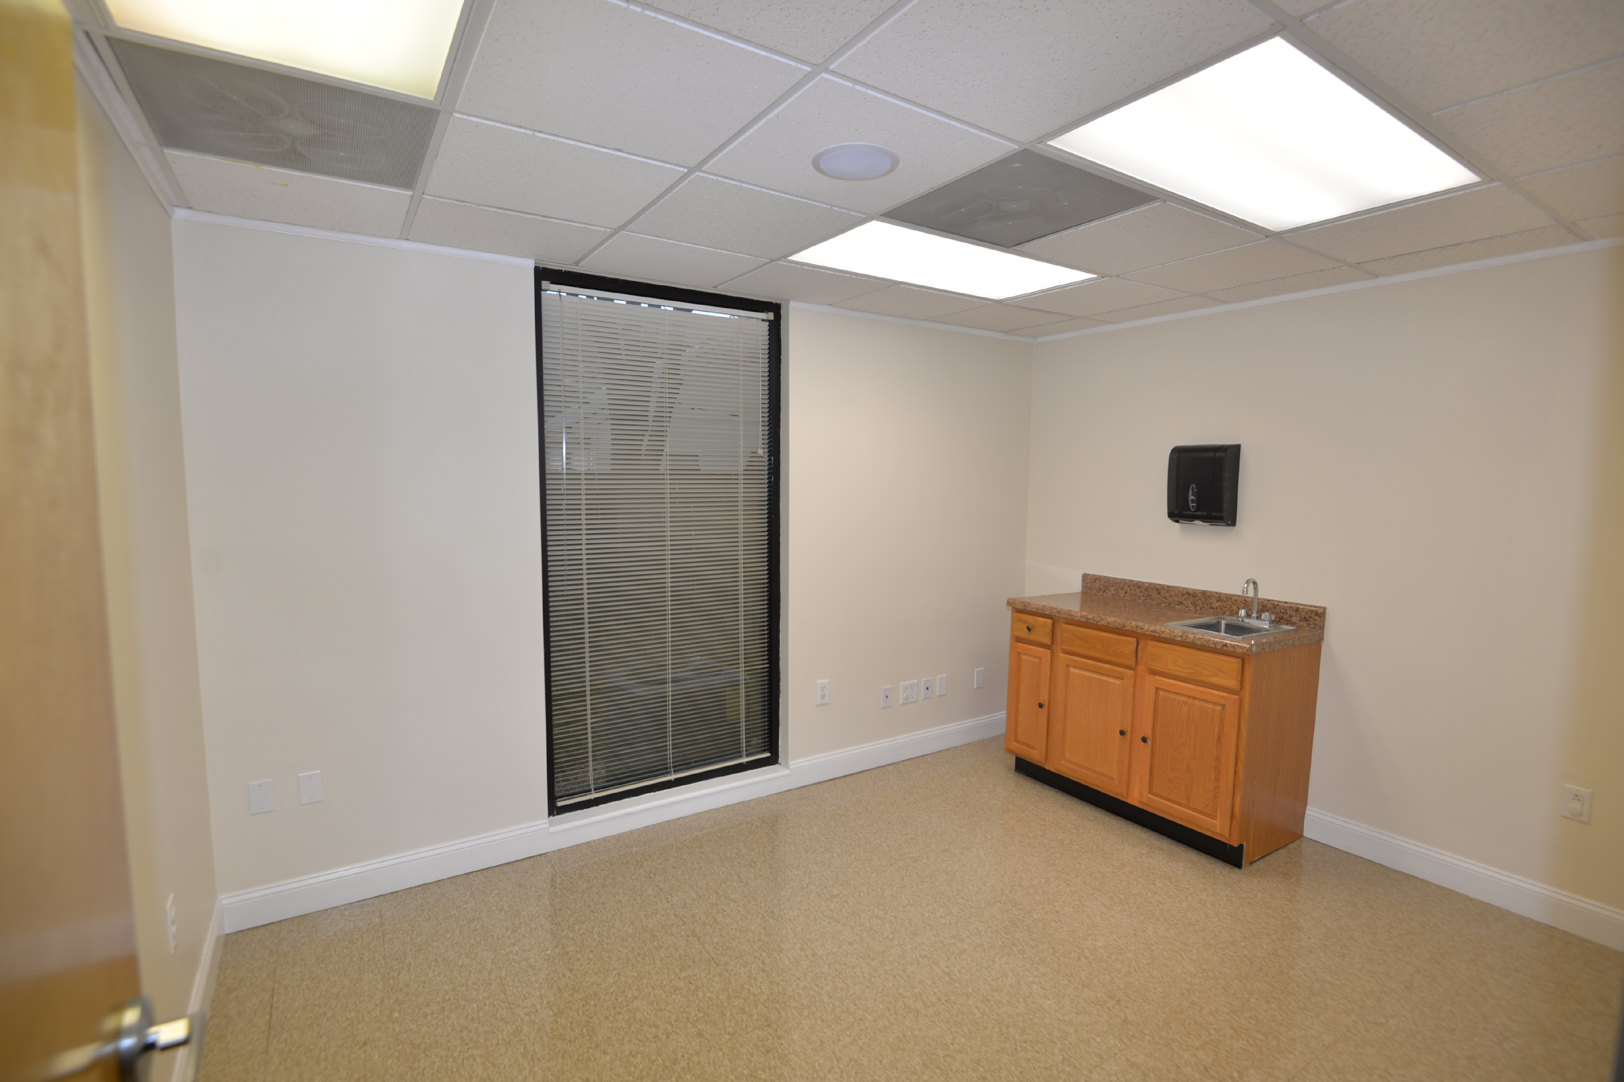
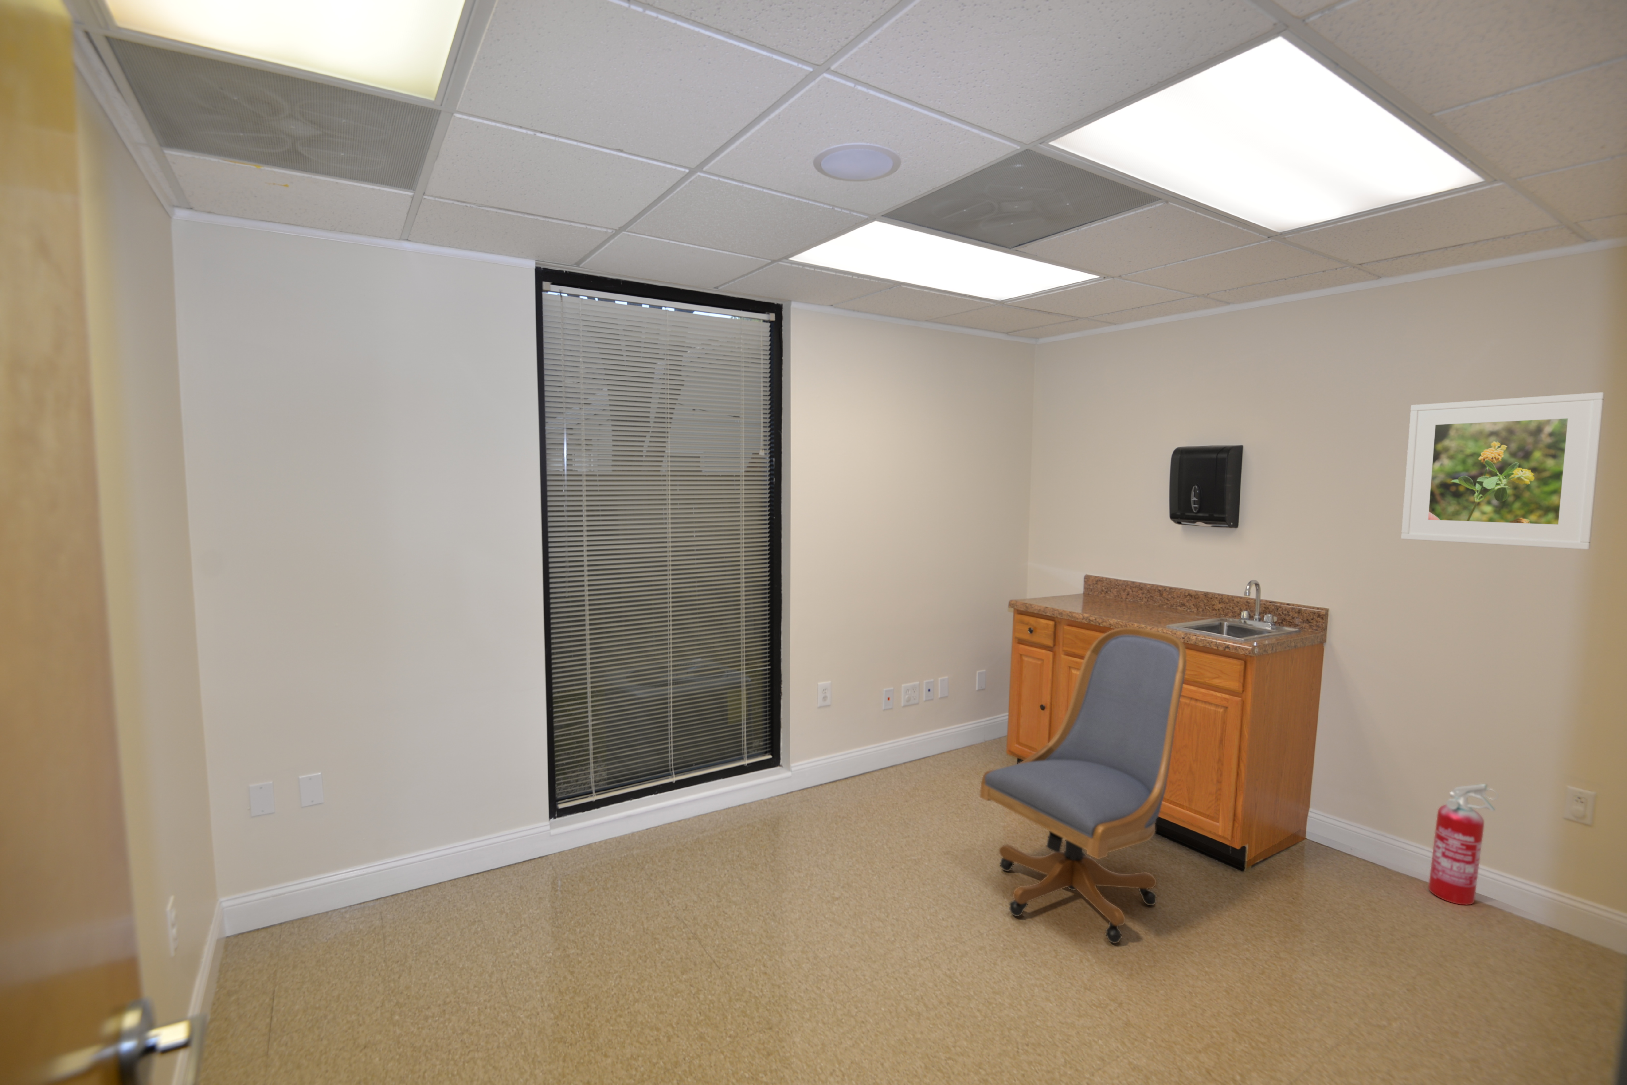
+ chair [979,627,1186,945]
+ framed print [1401,391,1605,550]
+ fire extinguisher [1428,783,1499,906]
